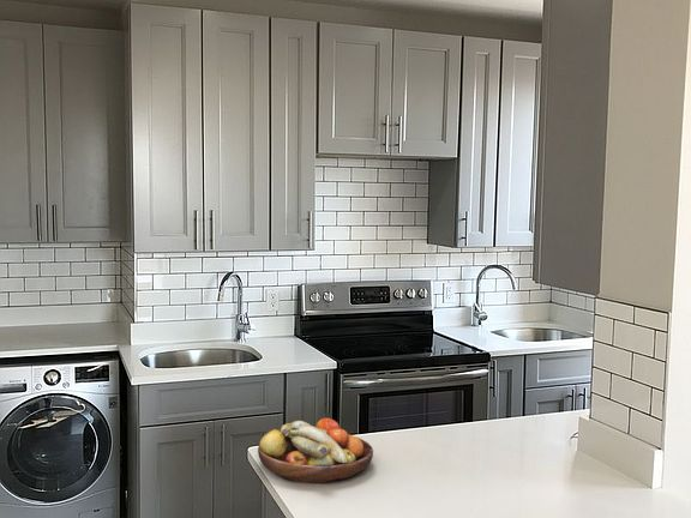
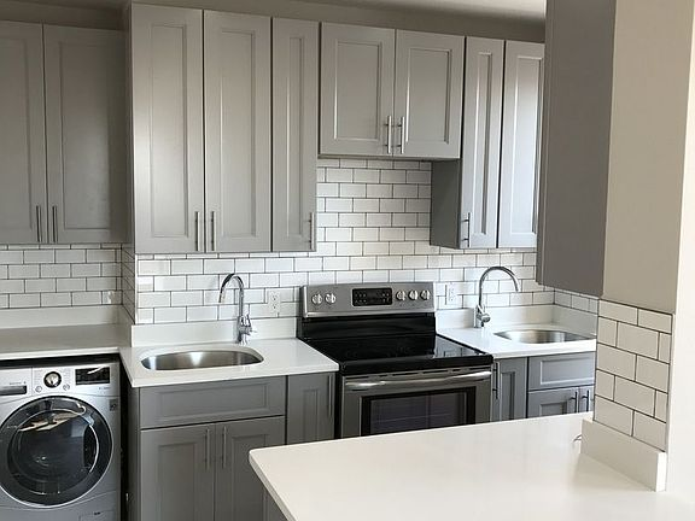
- fruit bowl [257,417,374,484]
